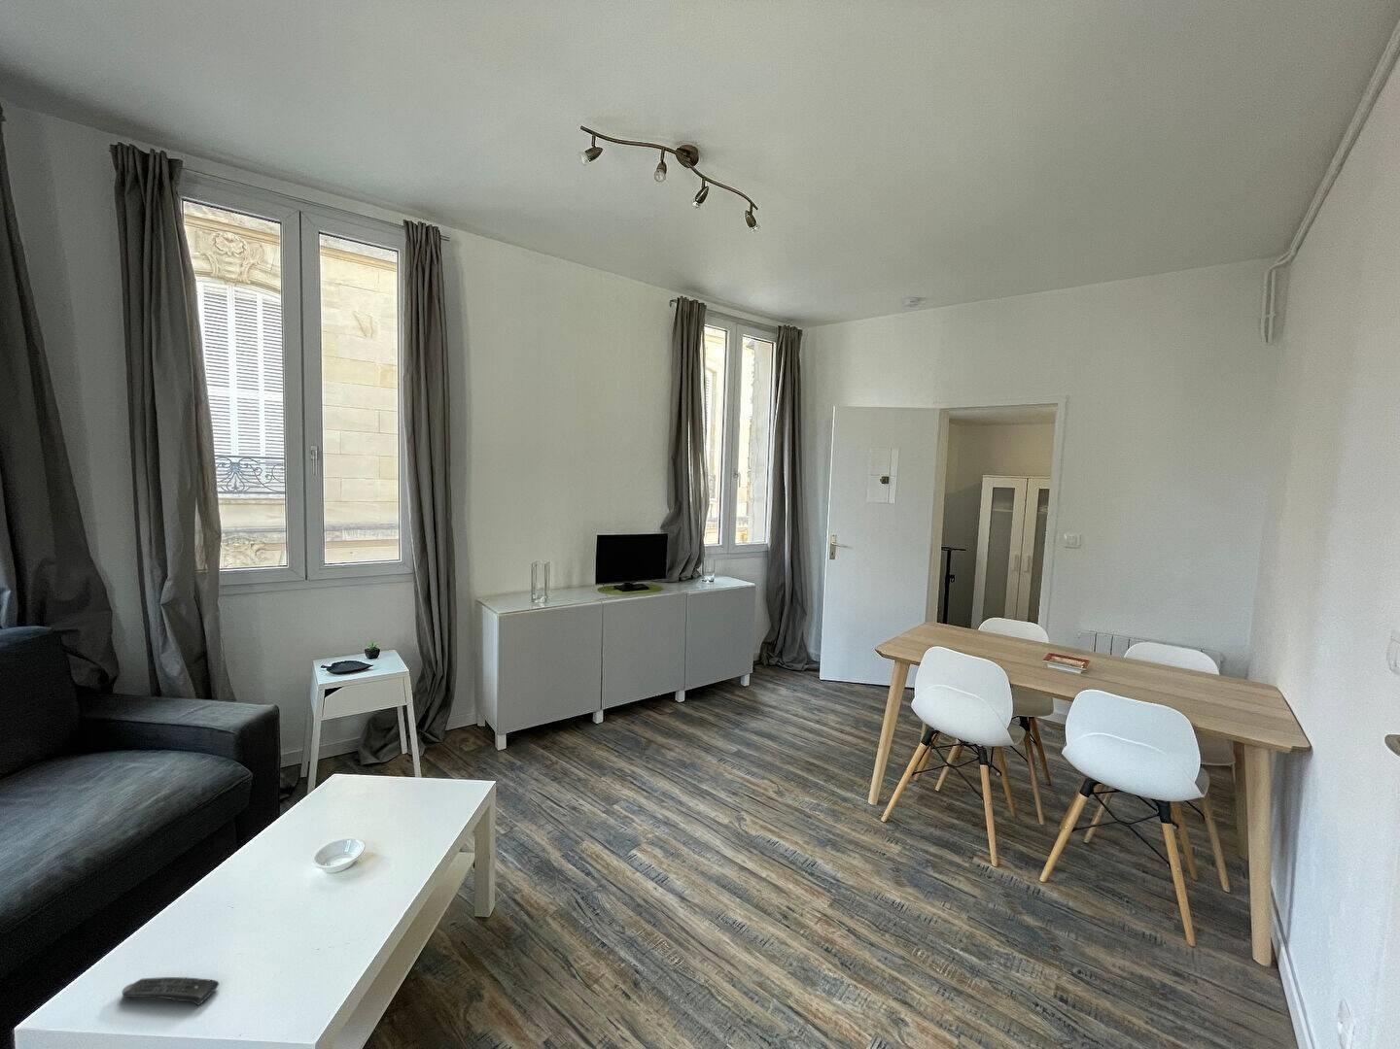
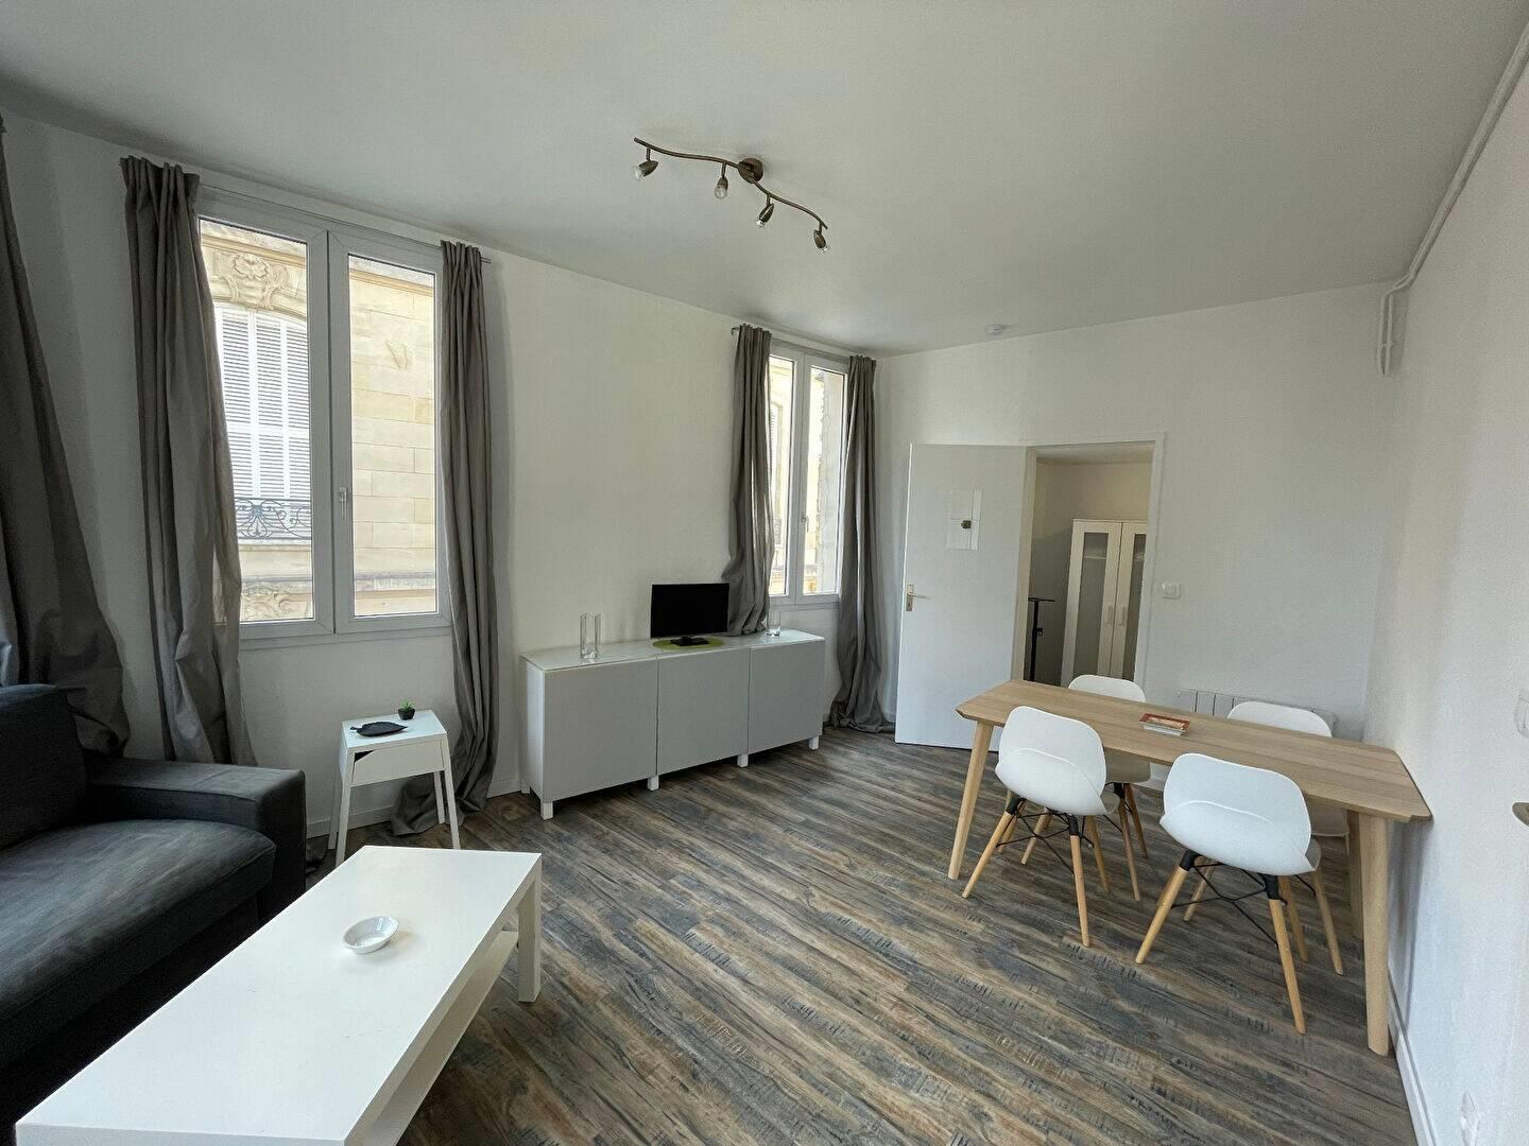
- remote control [120,976,219,1006]
